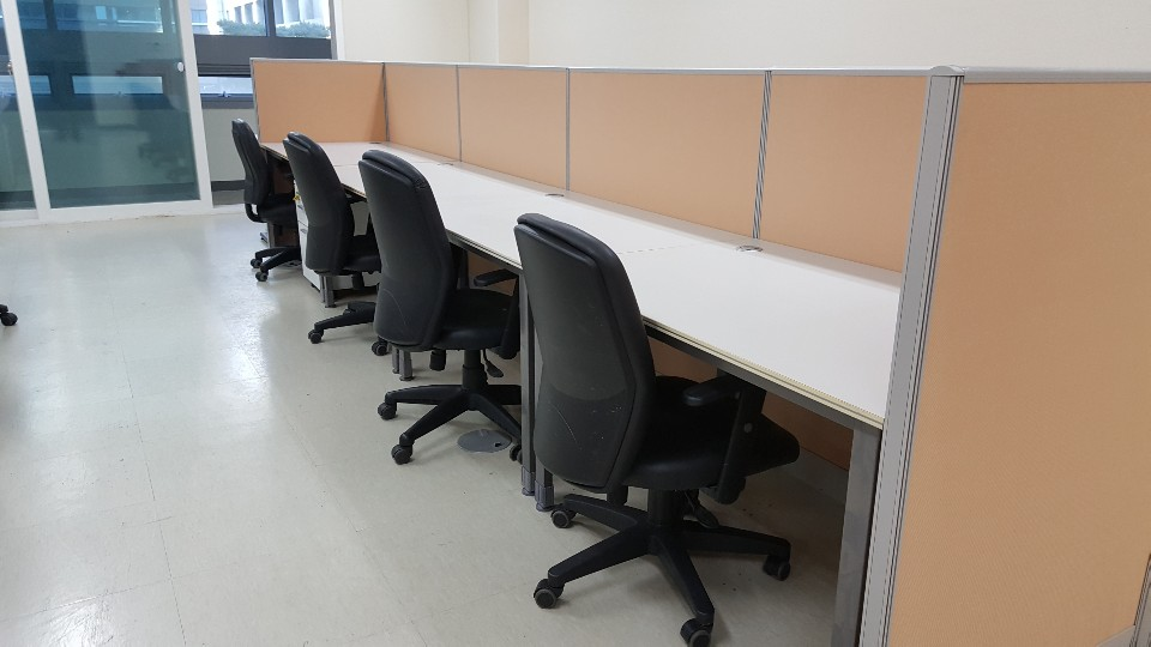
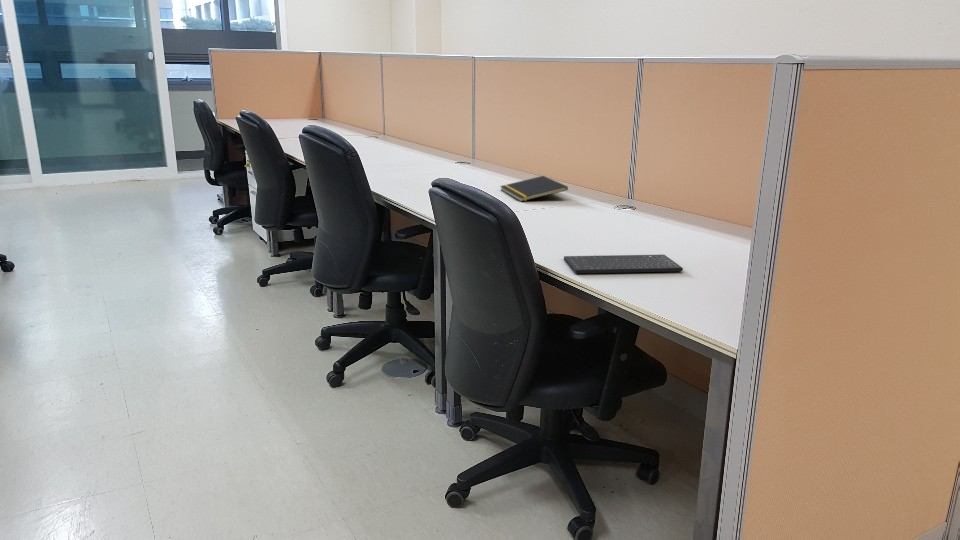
+ notepad [499,175,569,203]
+ keyboard [563,254,684,274]
